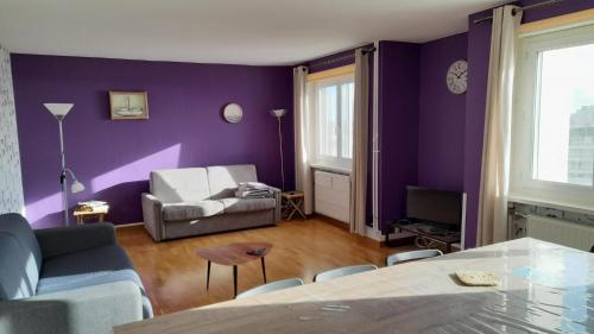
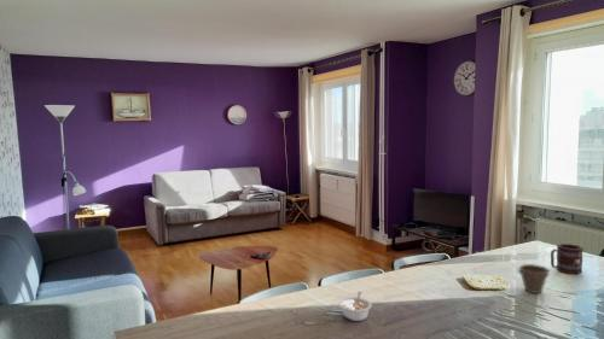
+ mug [550,242,585,275]
+ flower pot [518,263,551,294]
+ legume [337,291,373,322]
